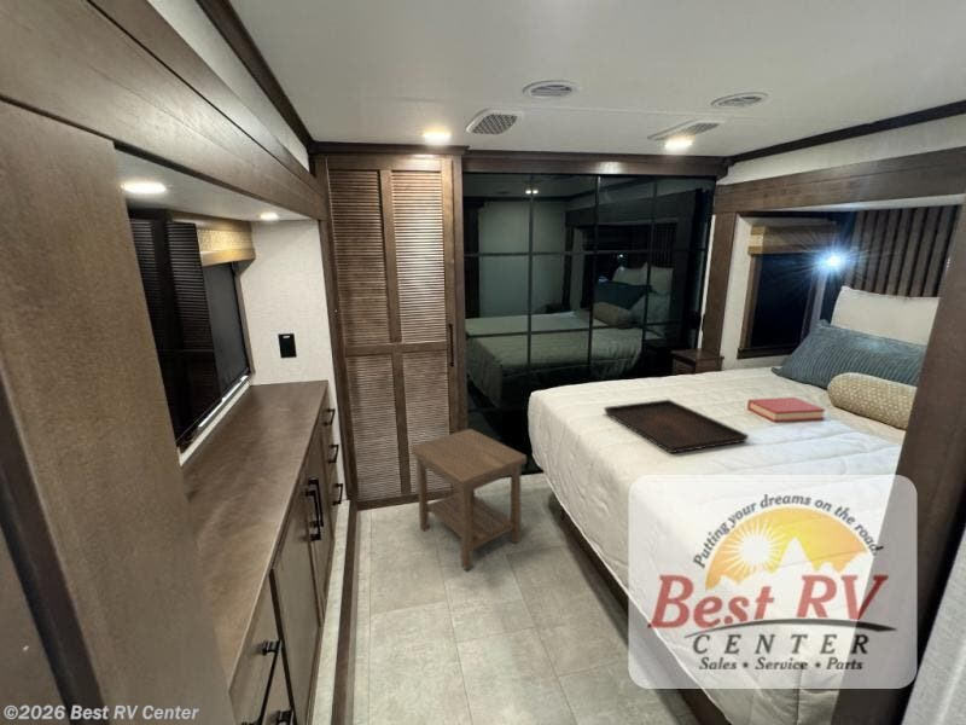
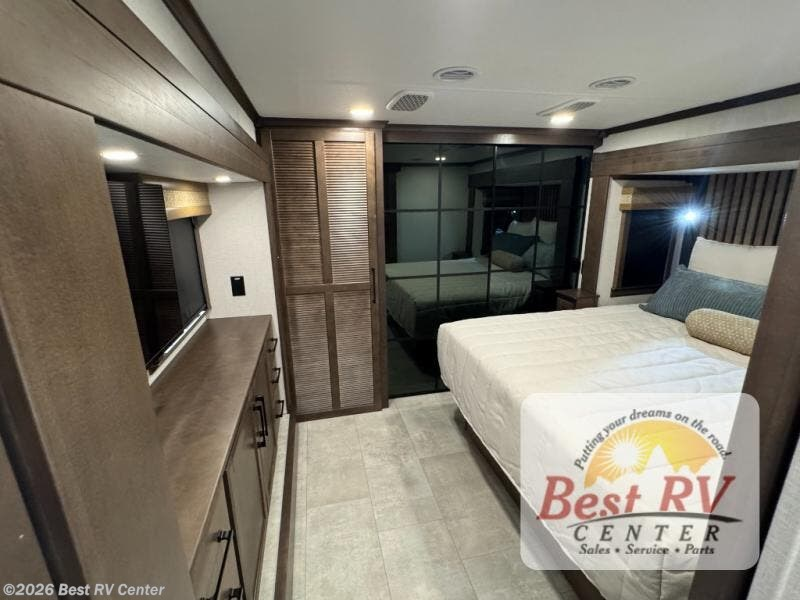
- hardback book [746,396,826,423]
- side table [409,428,528,572]
- serving tray [603,399,750,454]
